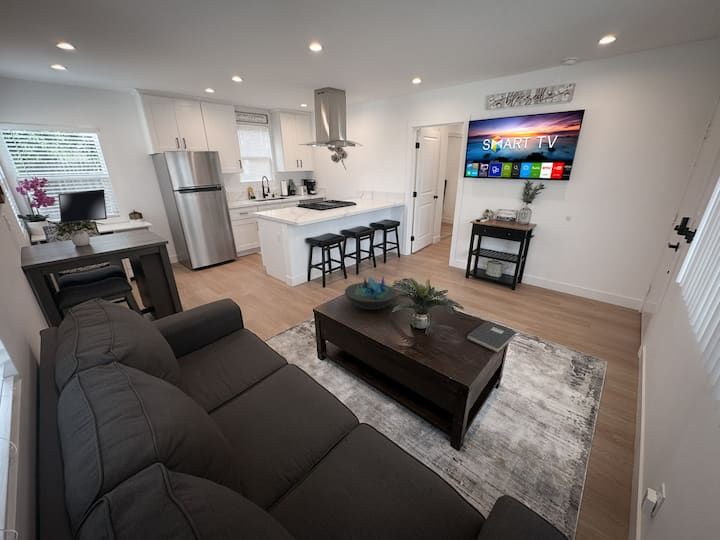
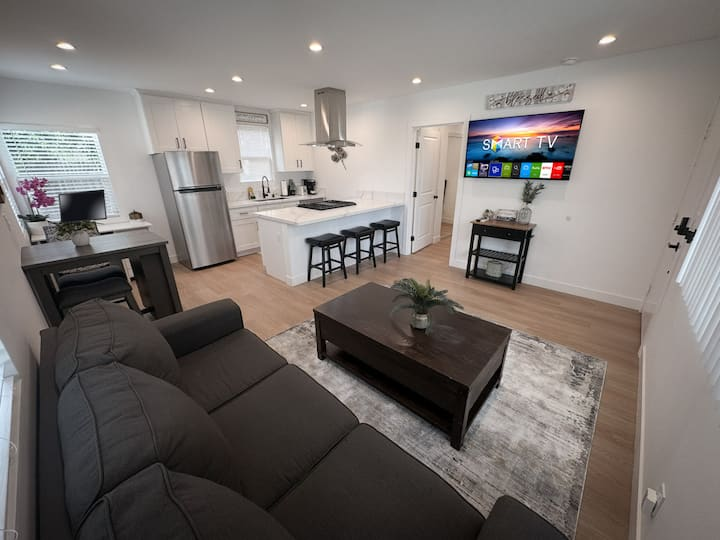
- book [466,319,518,354]
- decorative bowl [344,276,397,311]
